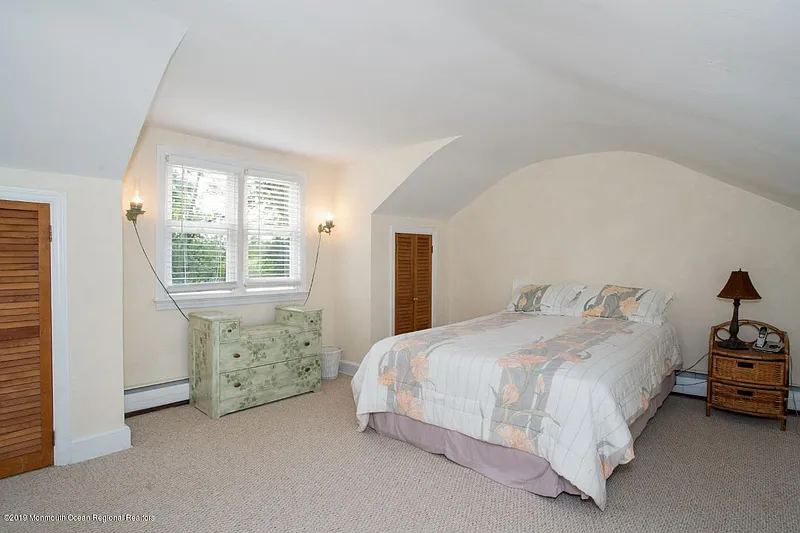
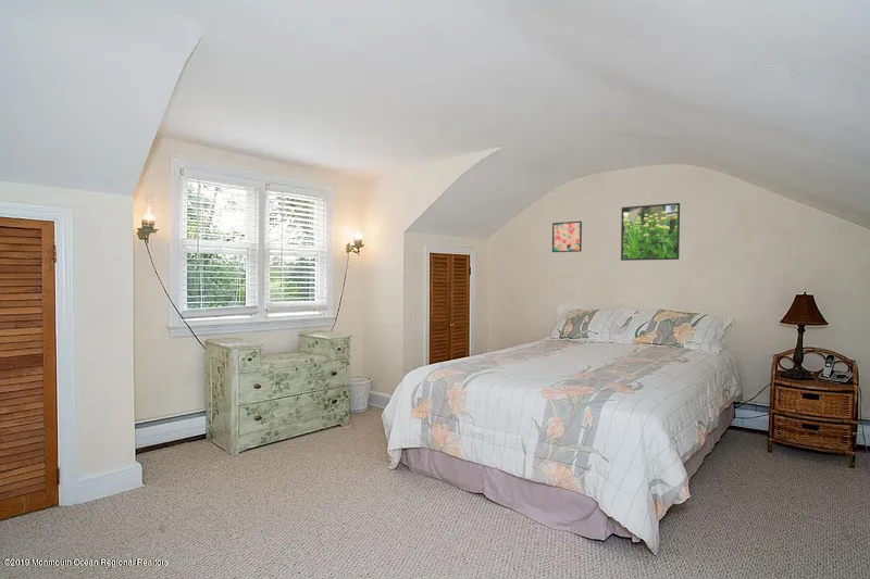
+ wall art [551,221,583,253]
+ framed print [620,202,681,262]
